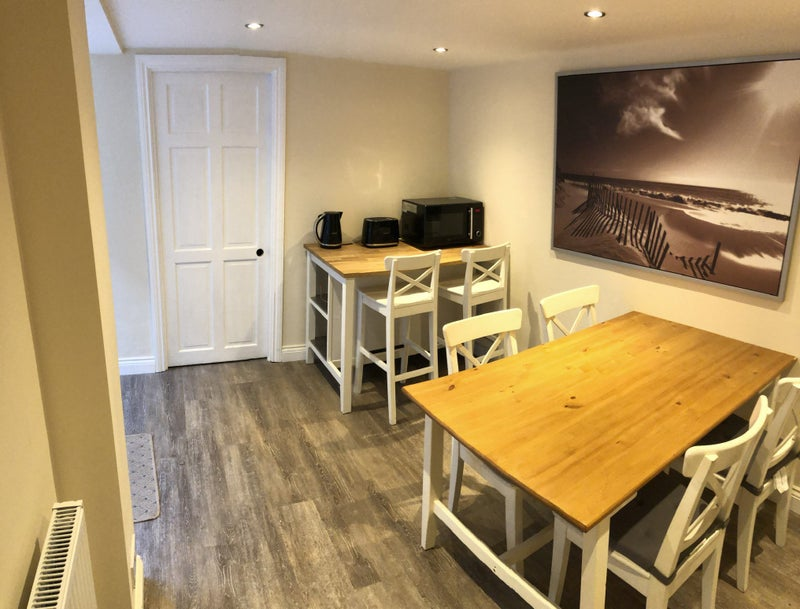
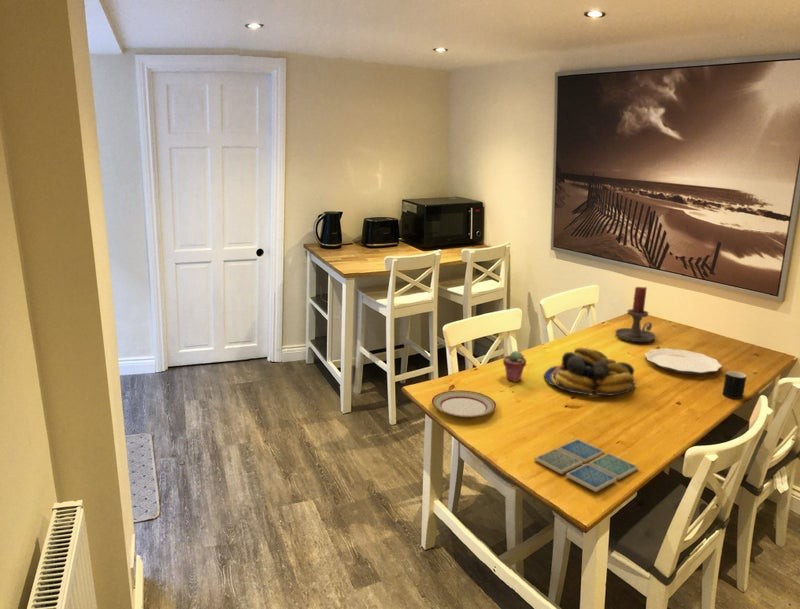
+ candle holder [614,286,656,343]
+ drink coaster [533,438,639,493]
+ potted succulent [502,350,527,383]
+ cup [722,370,748,400]
+ plate [431,389,497,418]
+ plate [643,347,723,376]
+ fruit bowl [543,346,637,396]
